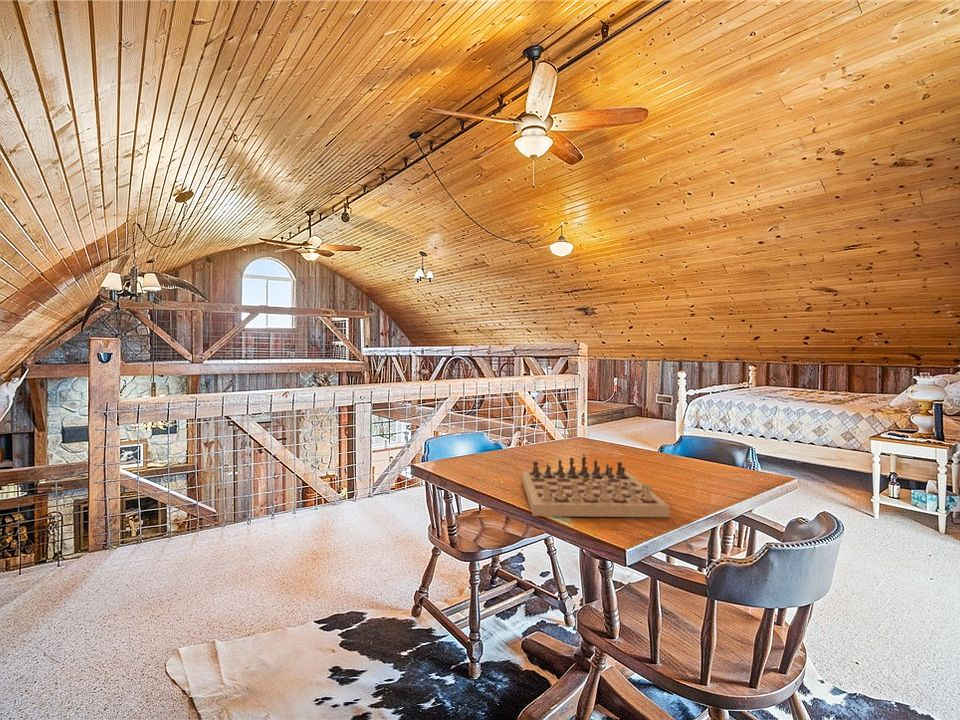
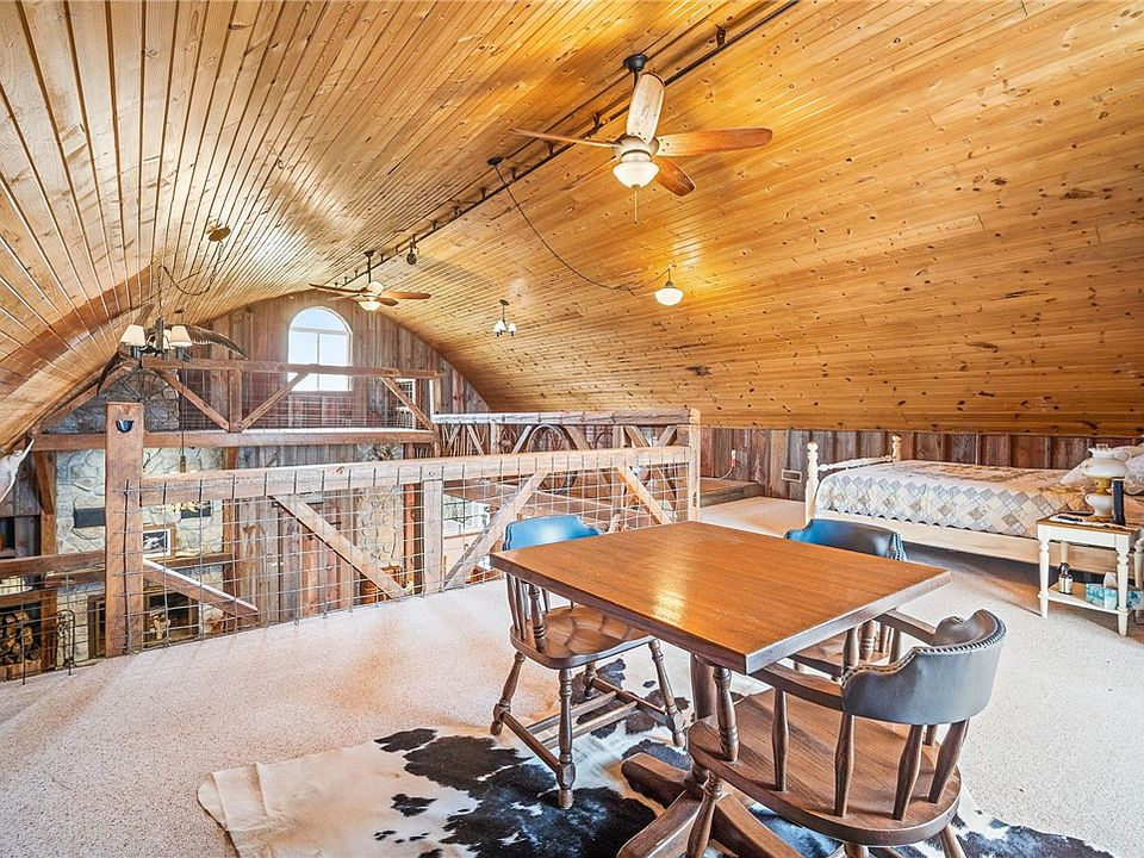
- chess set [521,452,671,518]
